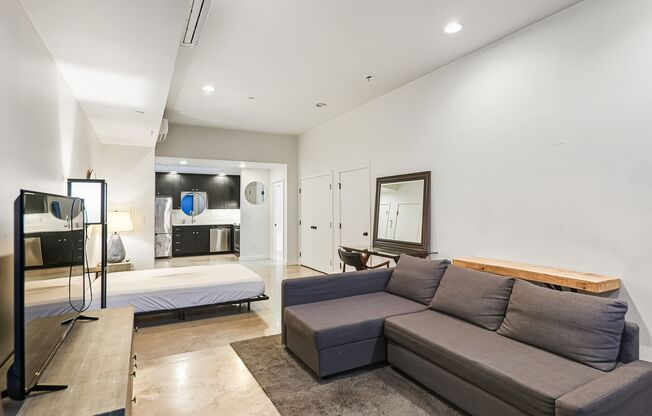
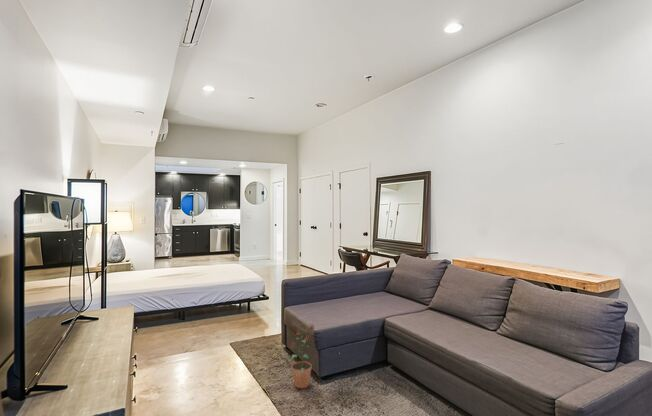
+ potted plant [288,323,315,389]
